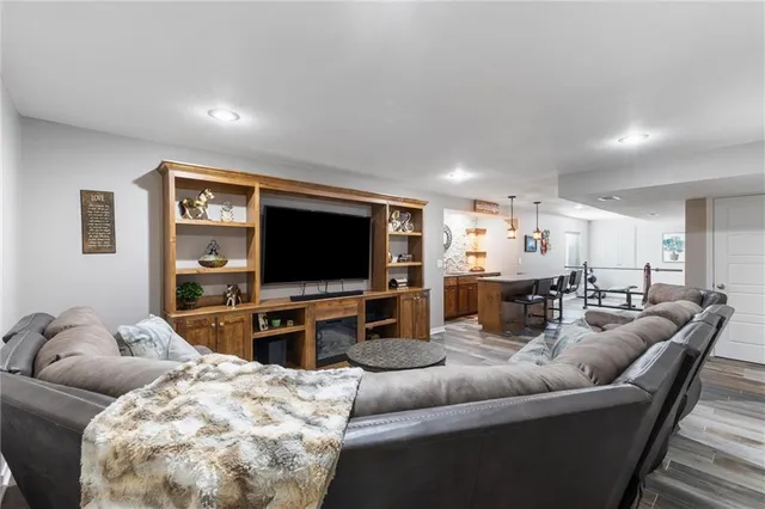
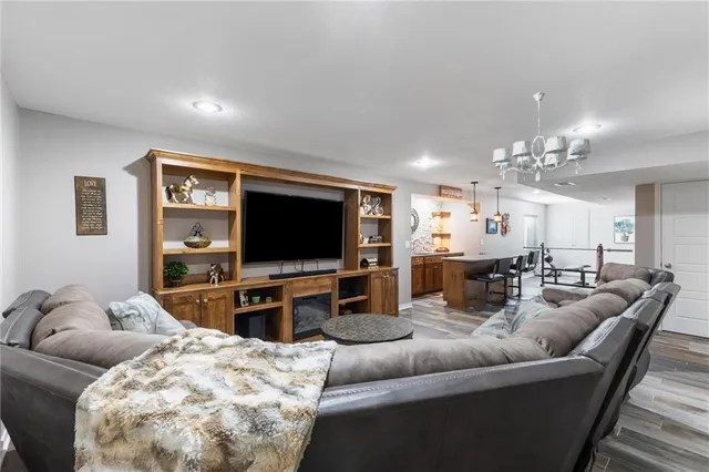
+ chandelier [492,92,592,183]
